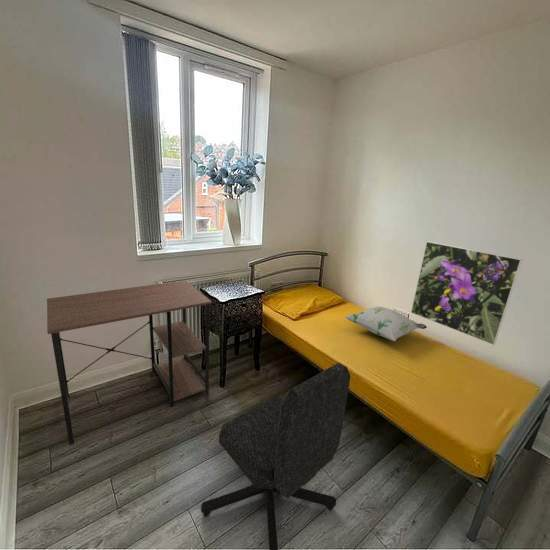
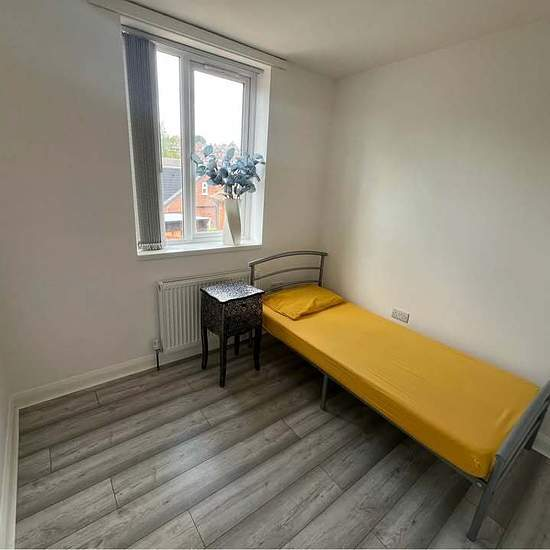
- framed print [410,240,524,346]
- decorative pillow [345,306,428,342]
- desk [46,280,213,446]
- chair [200,362,352,550]
